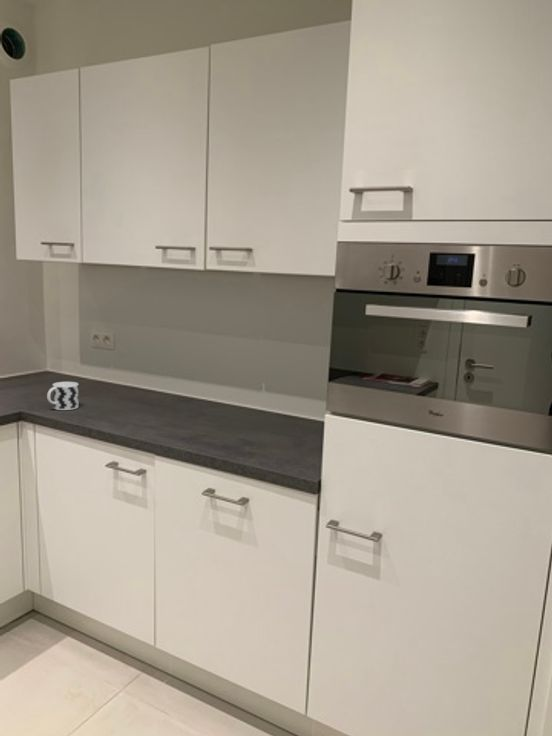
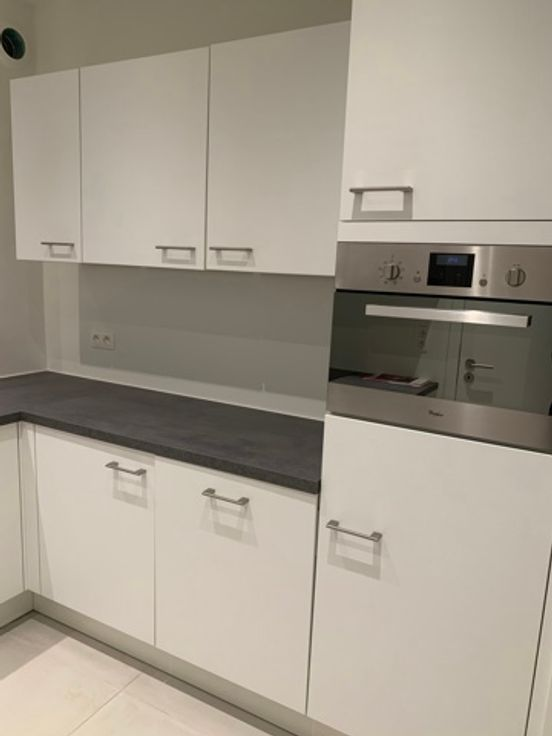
- cup [46,381,80,411]
